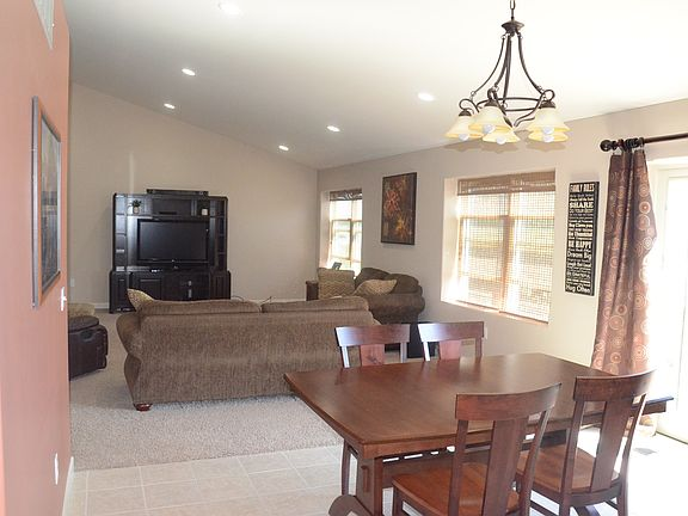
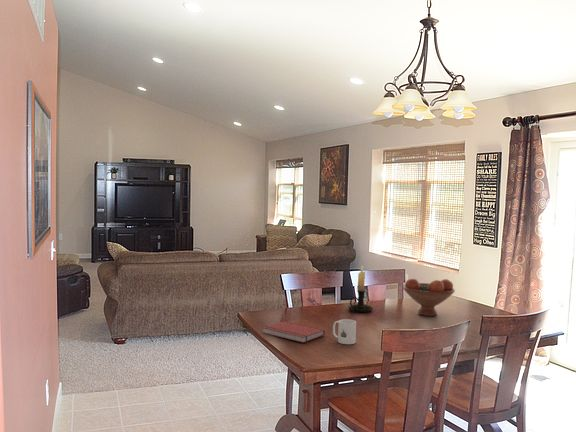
+ candle holder [347,265,374,314]
+ fruit bowl [402,277,456,317]
+ mug [332,318,357,345]
+ book [262,320,326,344]
